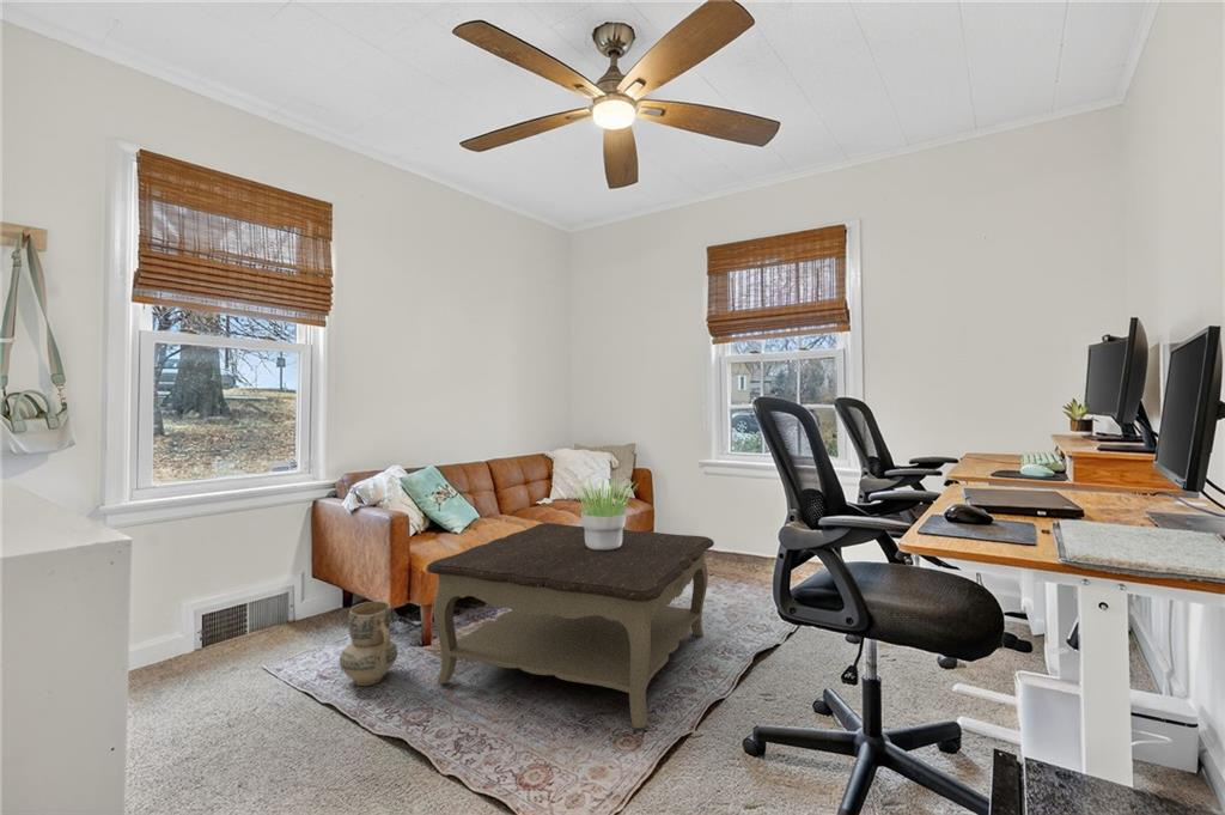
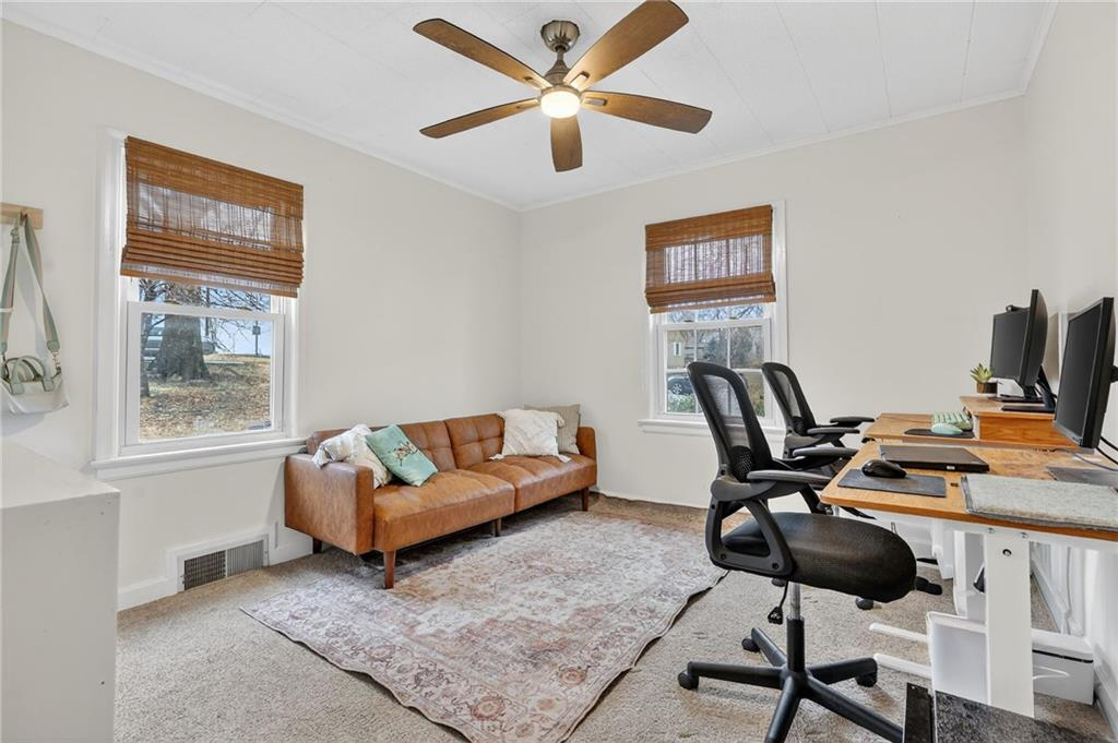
- ceramic jug [337,601,398,687]
- potted plant [568,479,640,551]
- coffee table [426,522,715,730]
